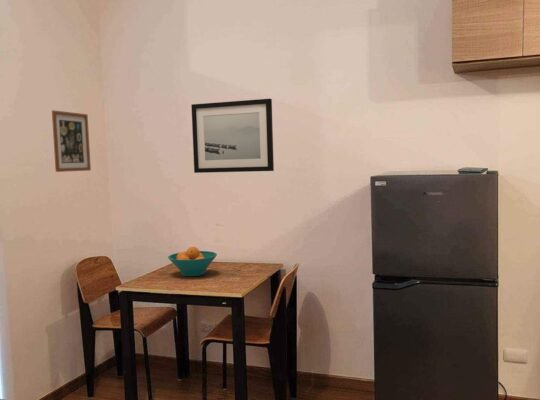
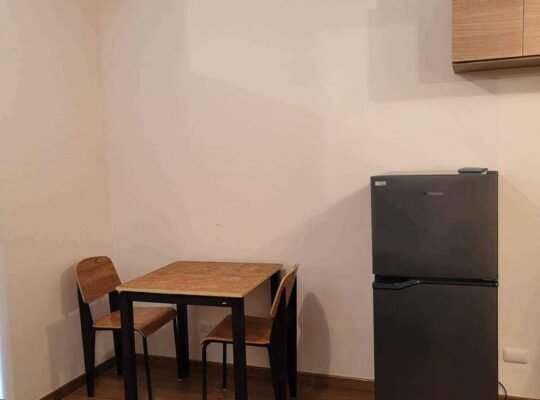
- wall art [51,109,92,173]
- fruit bowl [167,246,218,277]
- wall art [190,98,275,174]
